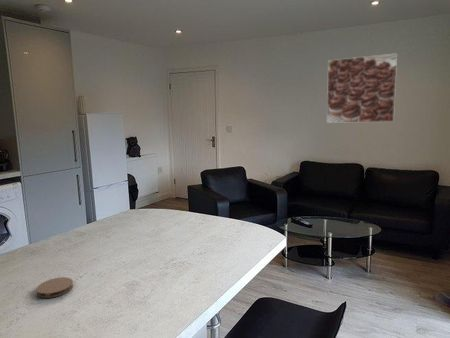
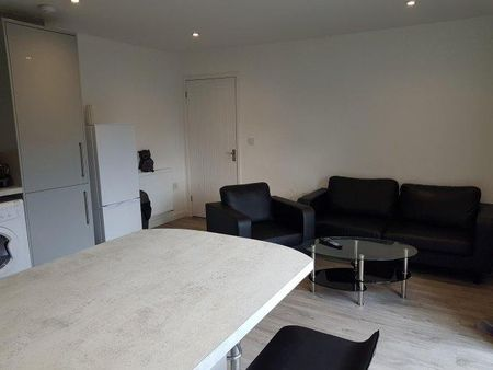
- coaster [36,276,74,299]
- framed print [326,52,398,124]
